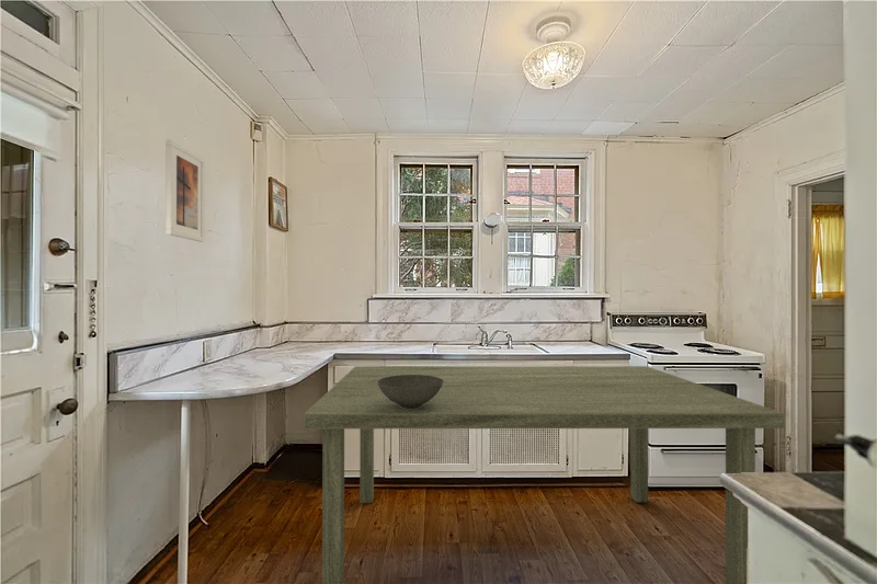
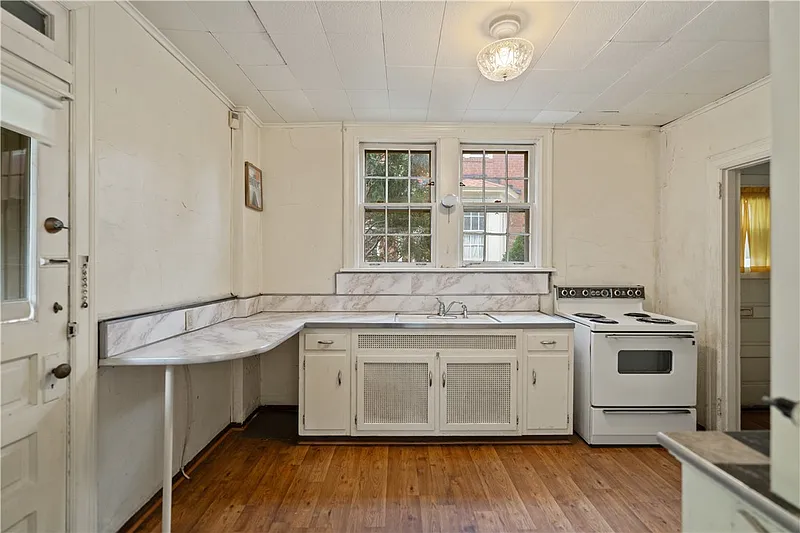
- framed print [164,138,206,243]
- dining table [303,365,785,584]
- bowl [377,375,443,409]
